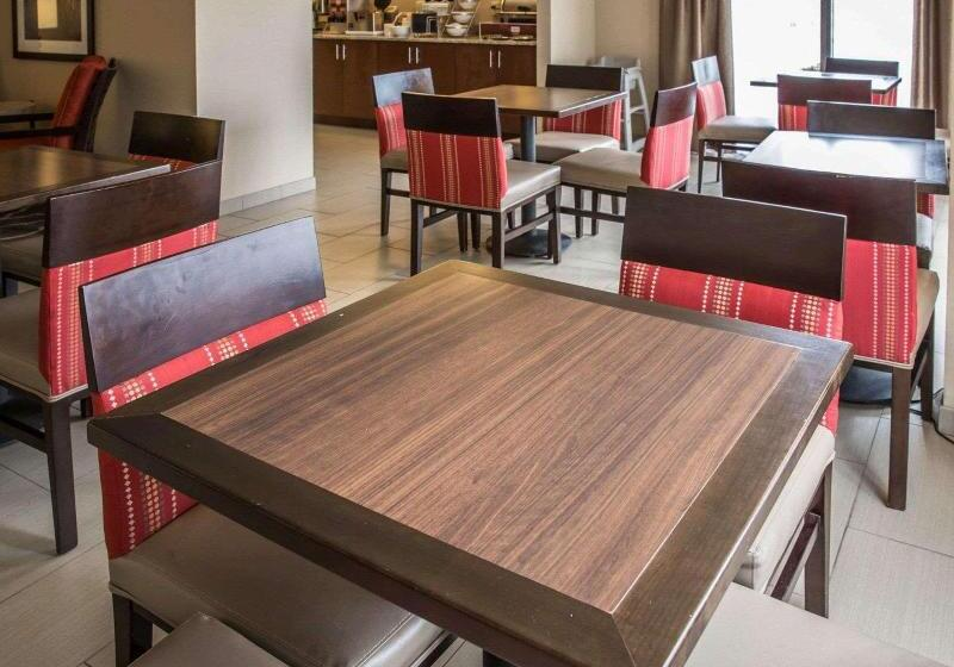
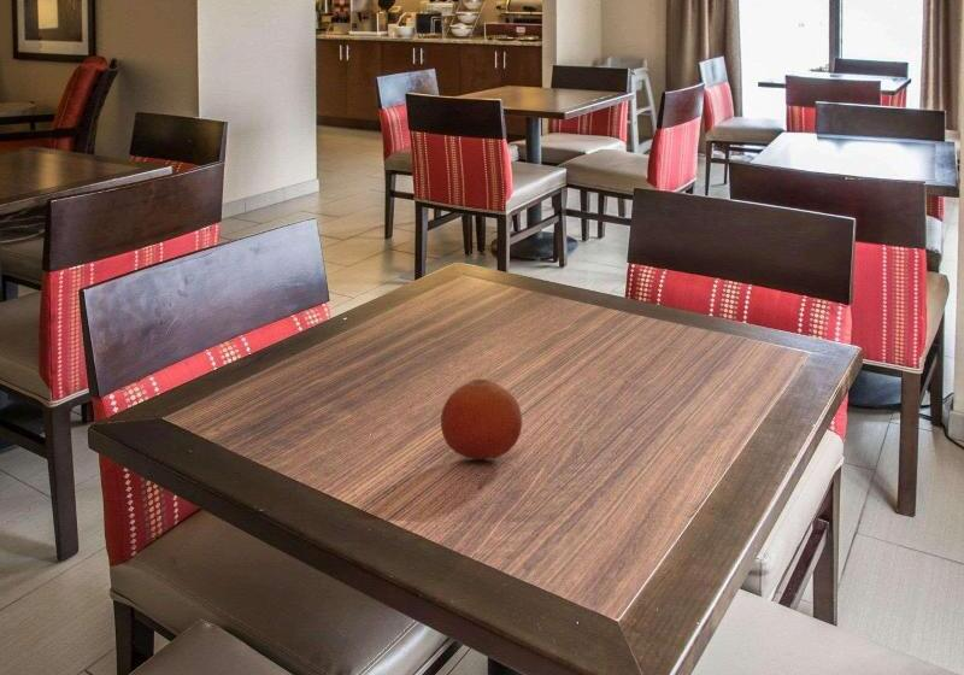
+ fruit [440,377,523,460]
